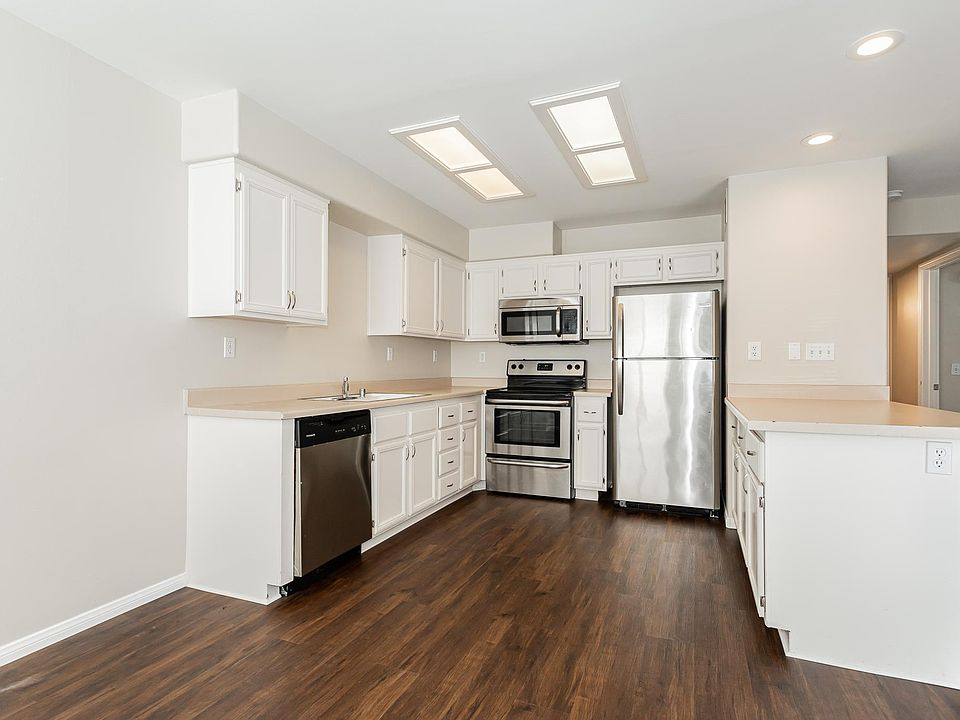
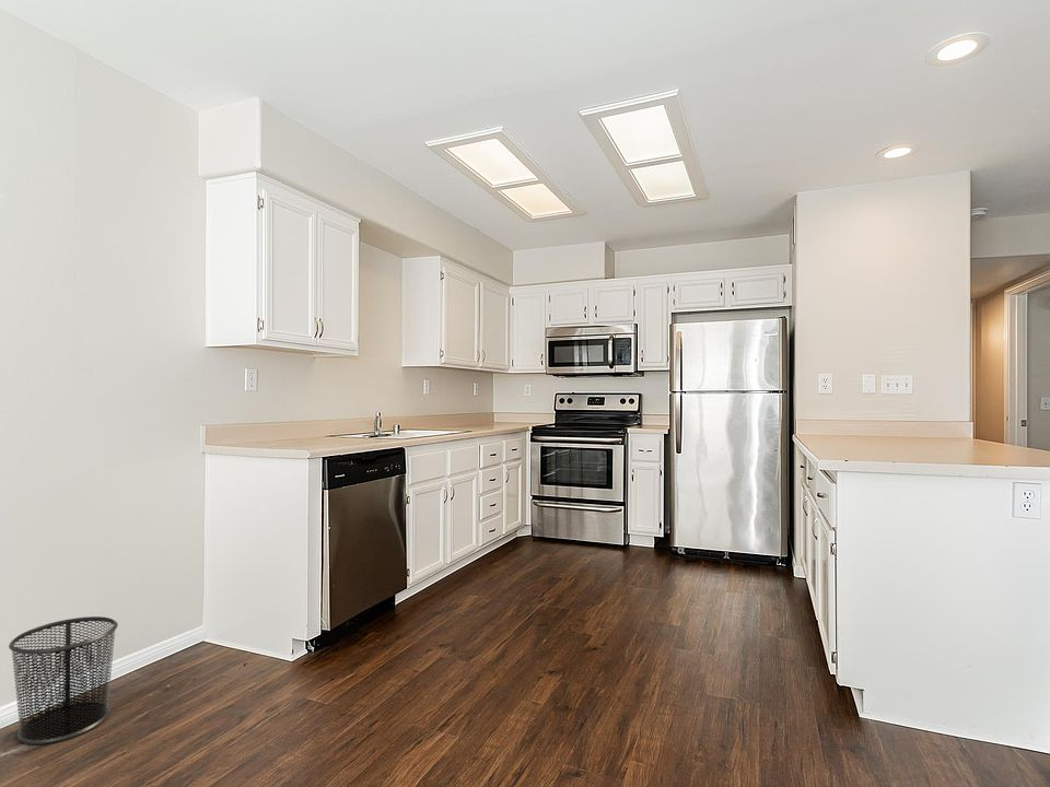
+ waste bin [8,615,119,745]
